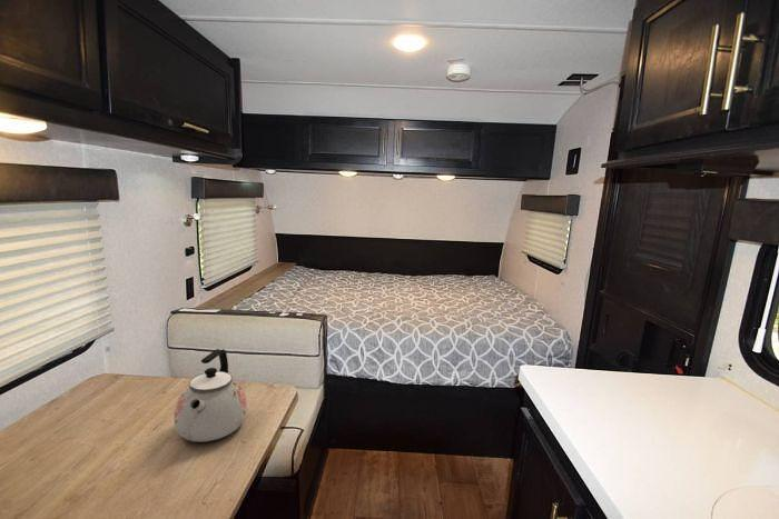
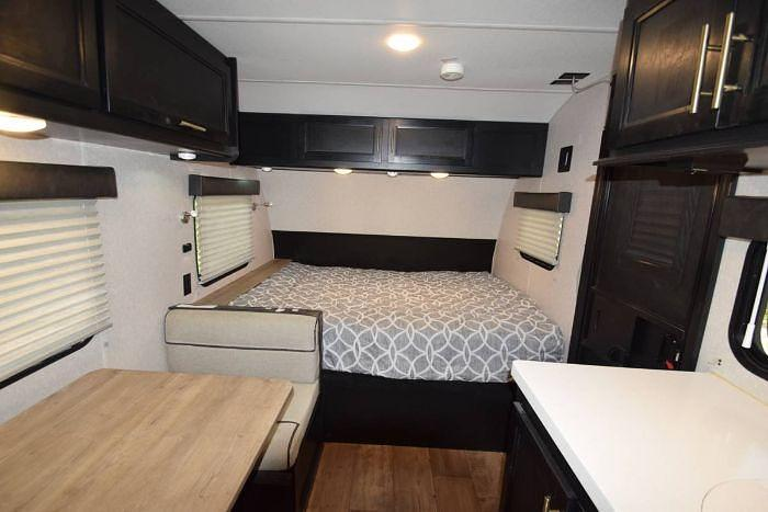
- kettle [172,348,248,443]
